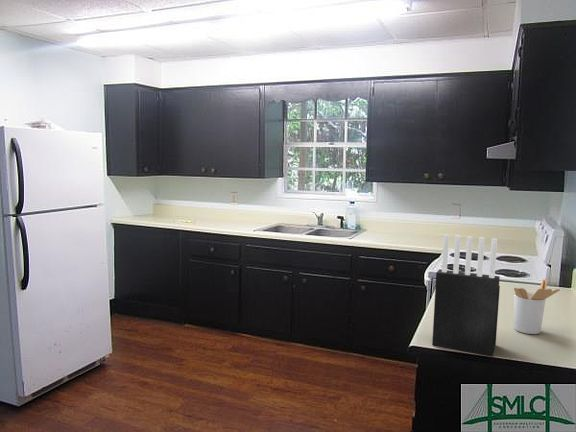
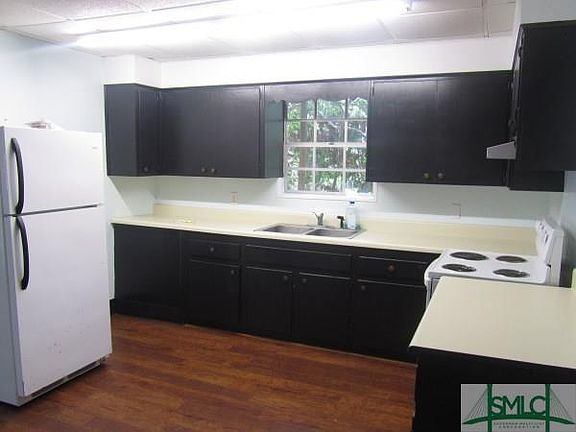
- utensil holder [513,278,561,335]
- knife block [431,233,501,358]
